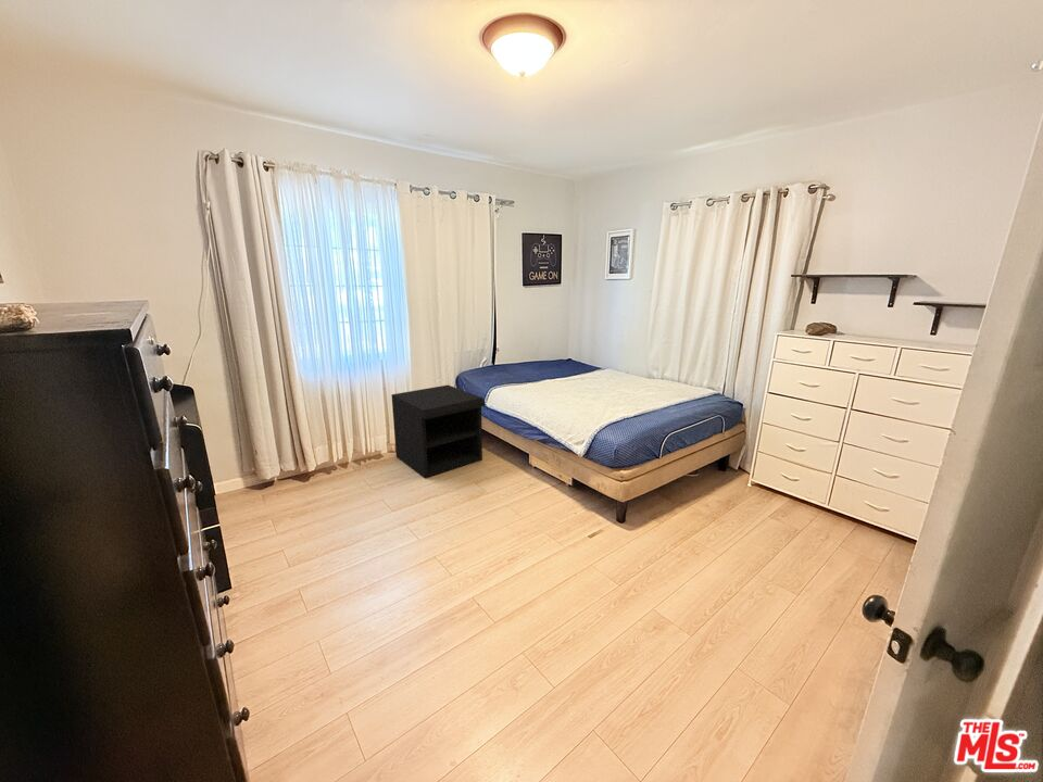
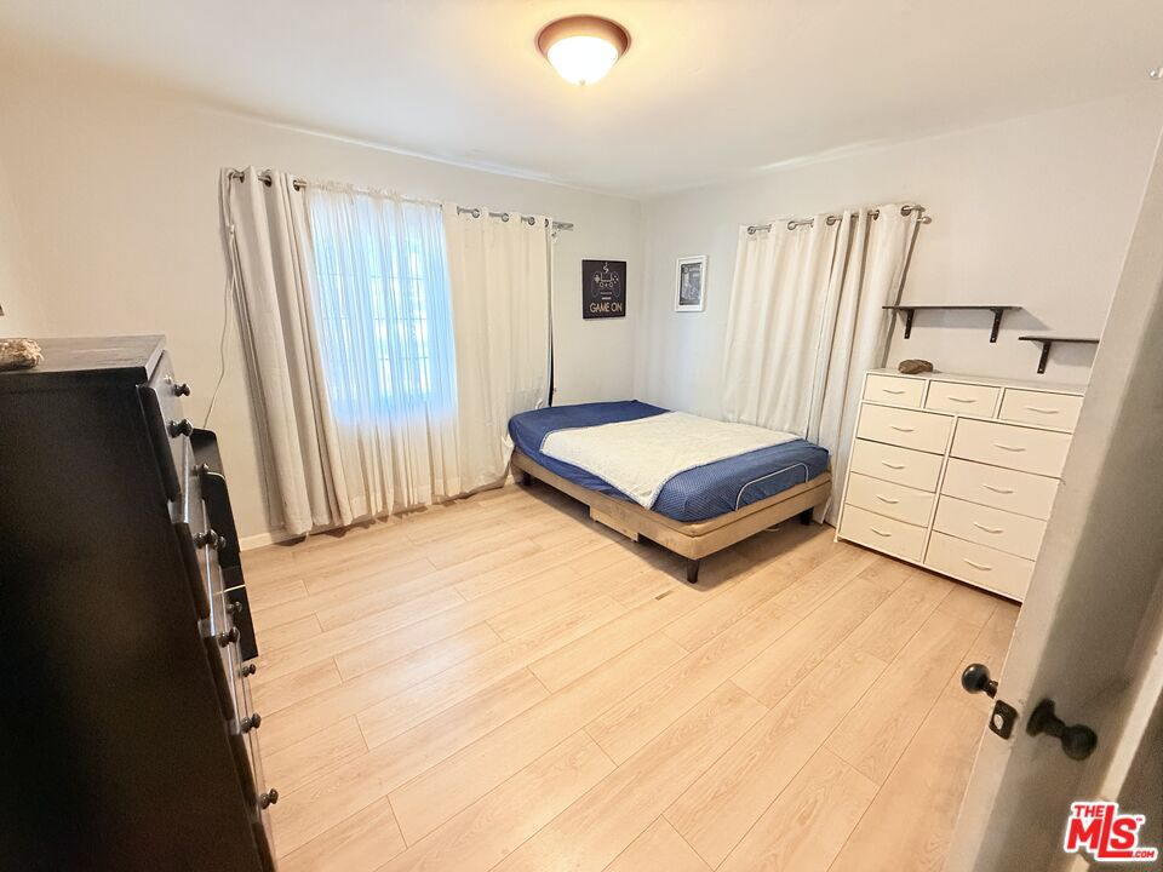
- nightstand [391,384,487,479]
